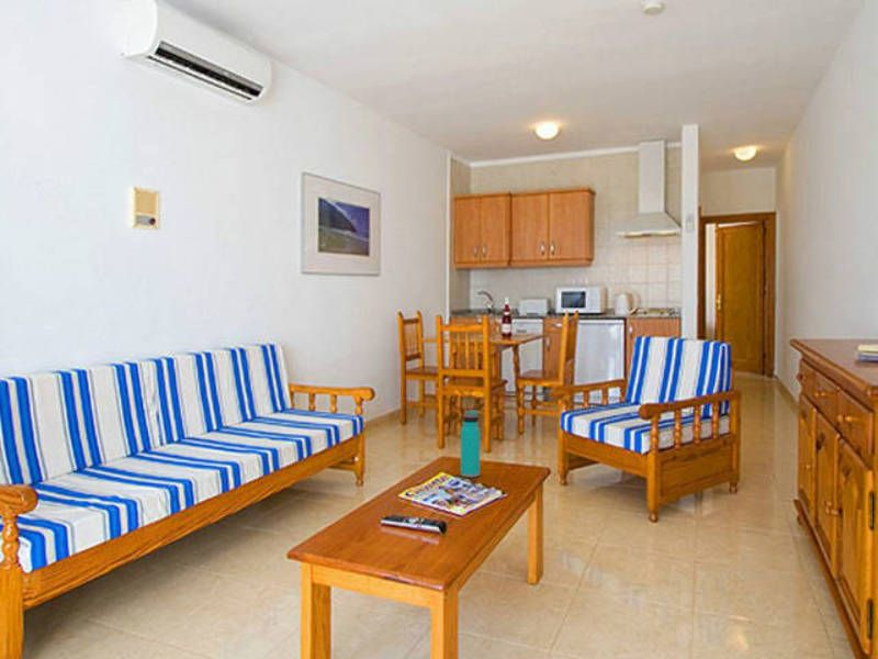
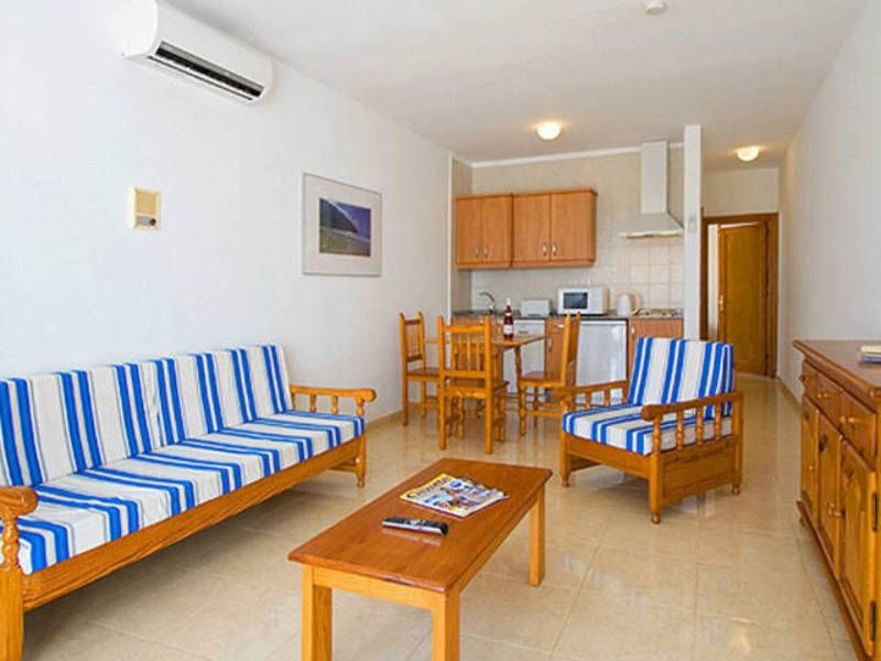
- water bottle [460,410,481,478]
